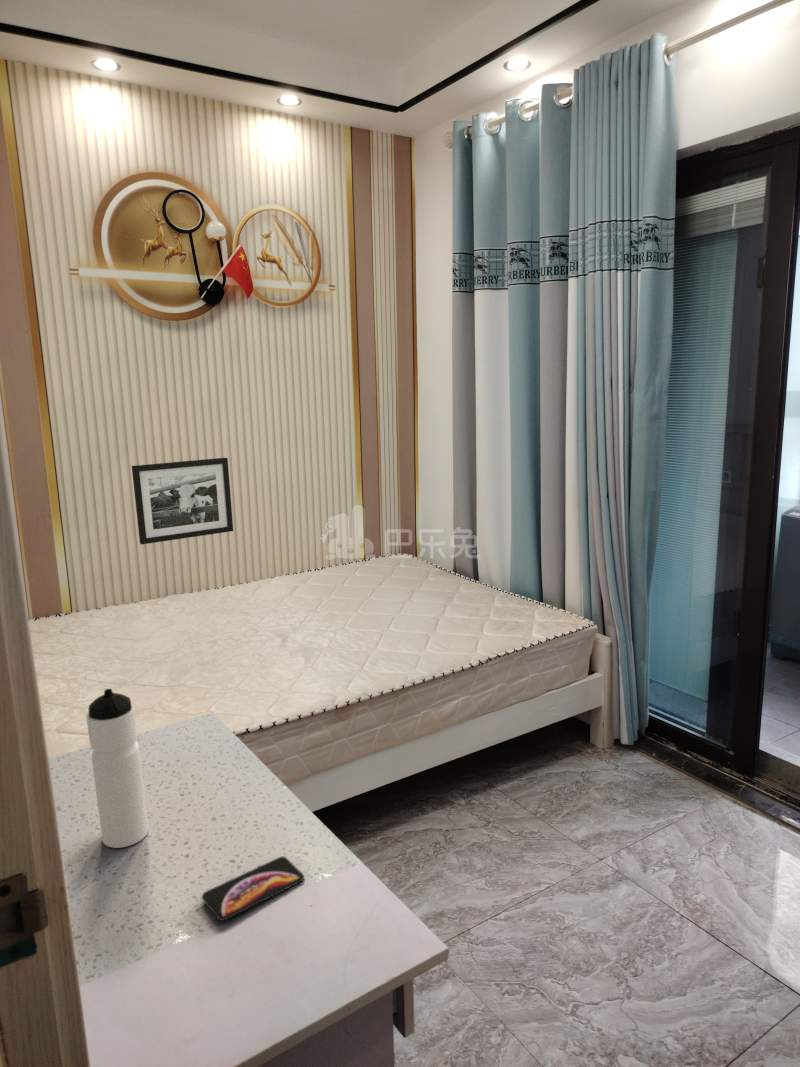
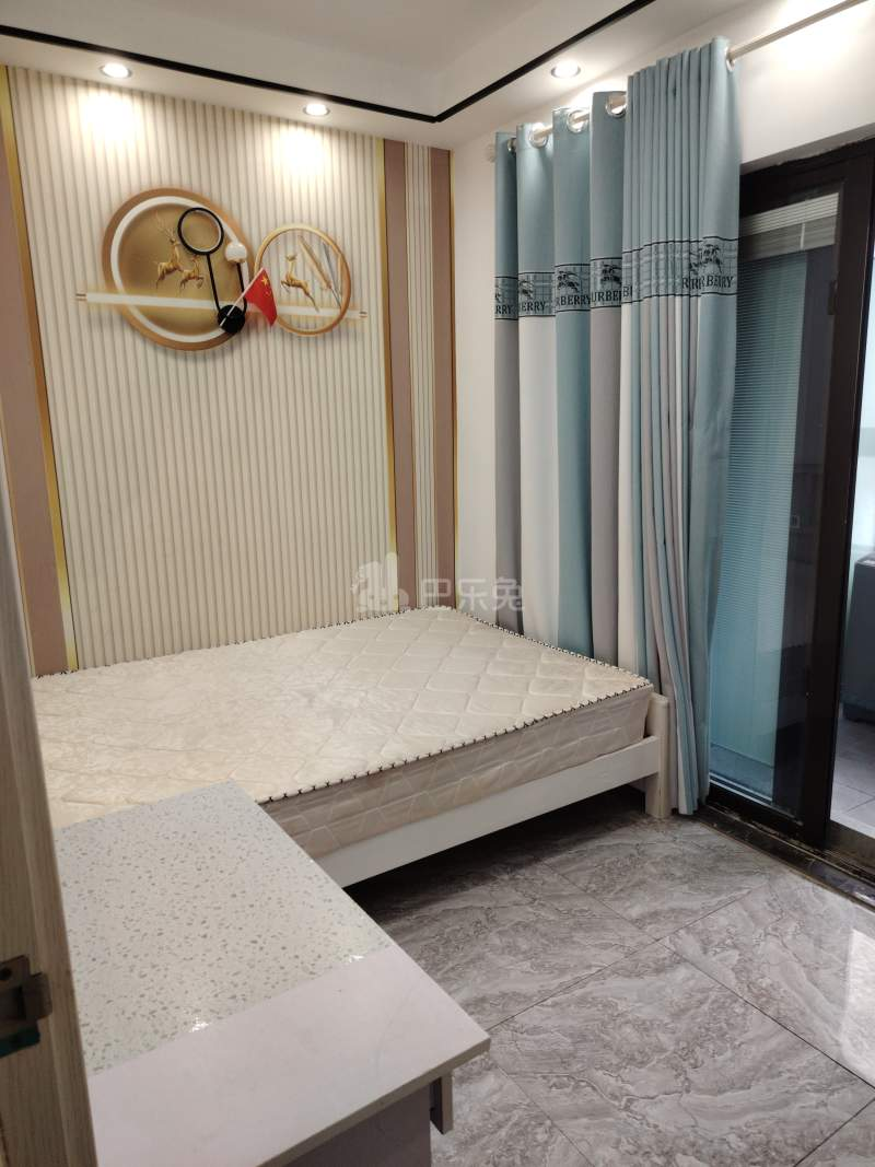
- picture frame [131,457,234,546]
- smartphone [201,855,305,922]
- water bottle [85,688,149,849]
